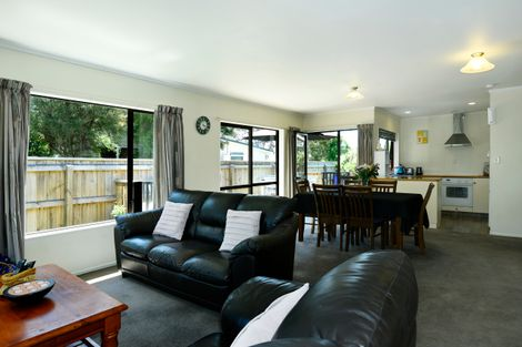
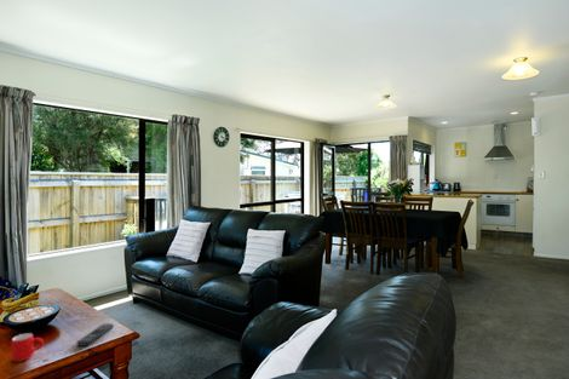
+ mug [11,332,45,363]
+ remote control [76,322,115,348]
